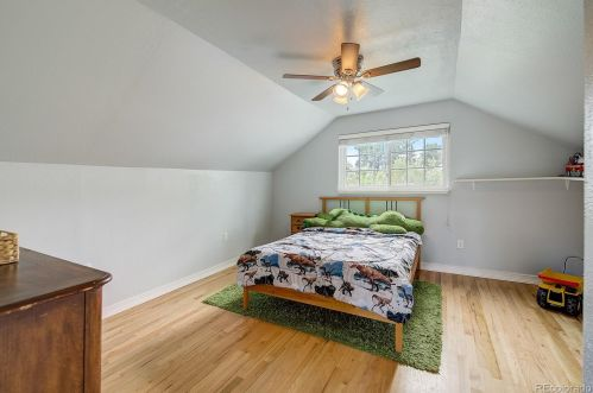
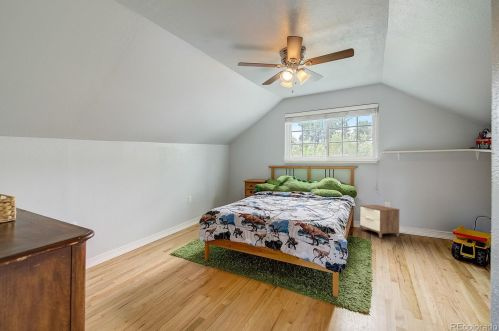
+ nightstand [359,204,400,239]
